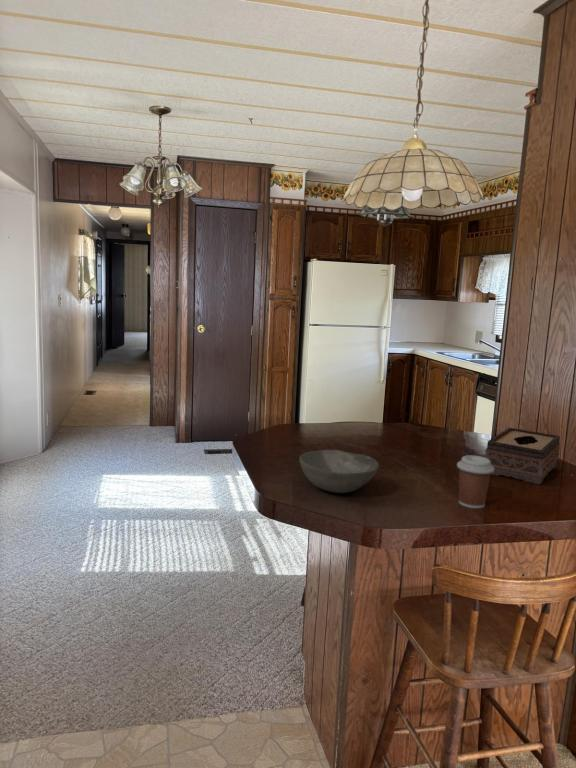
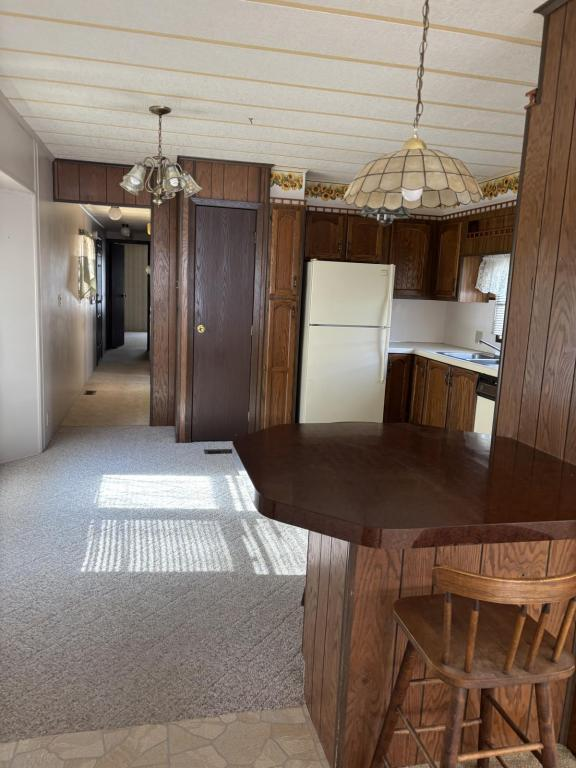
- bowl [299,449,380,494]
- tissue box [484,427,561,485]
- coffee cup [456,454,494,509]
